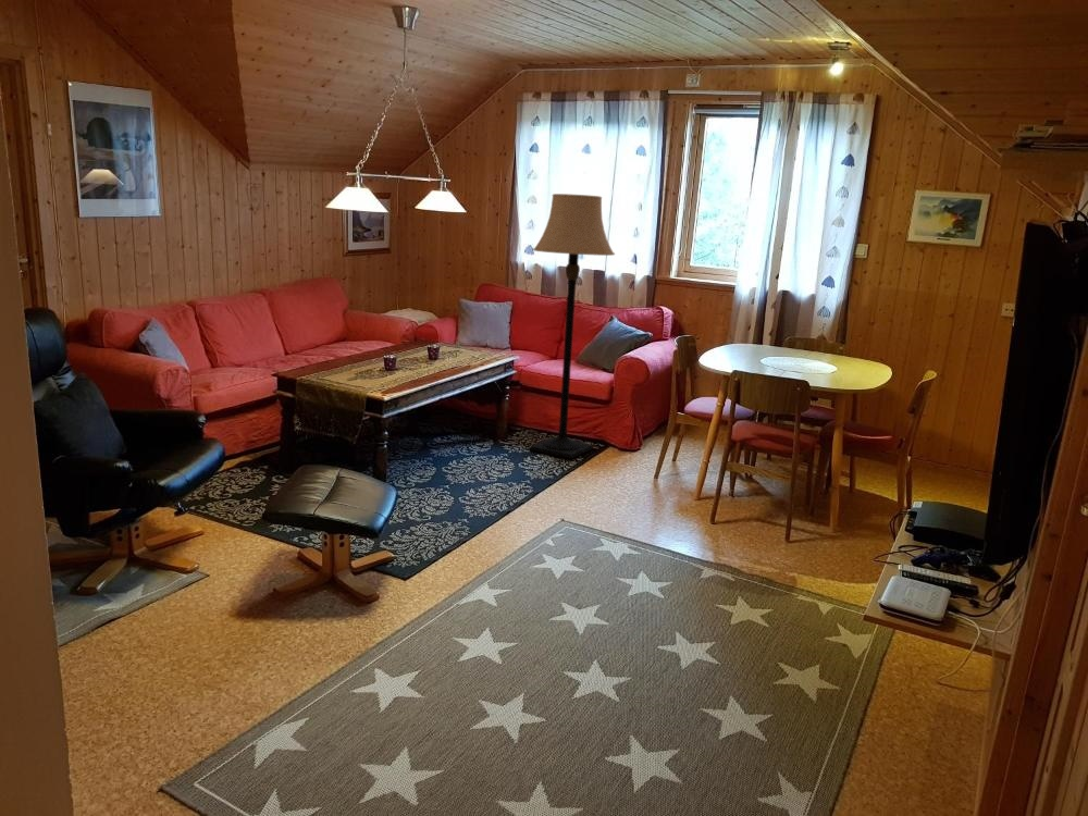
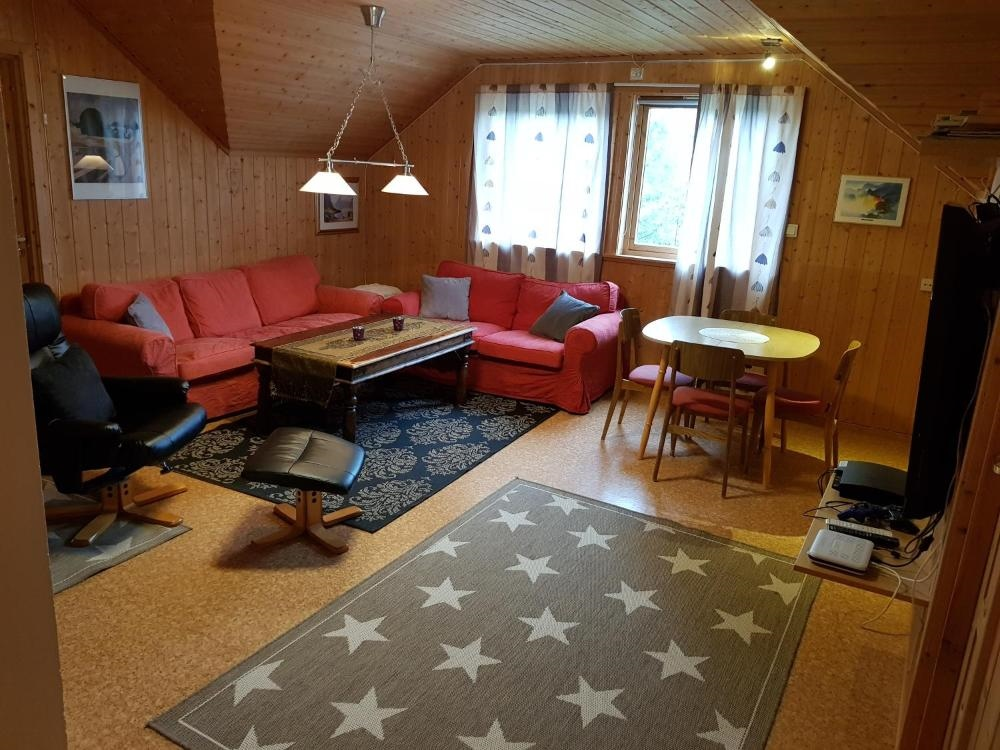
- lamp [529,193,616,459]
